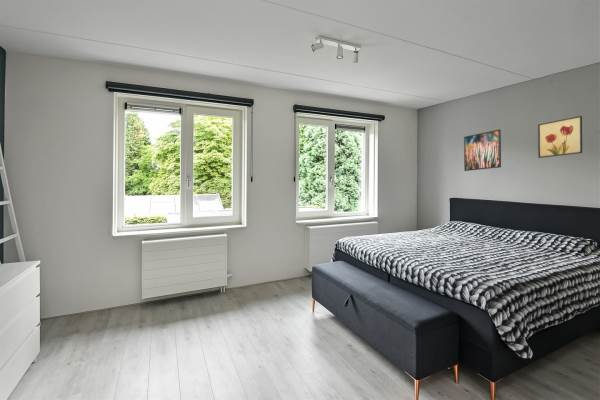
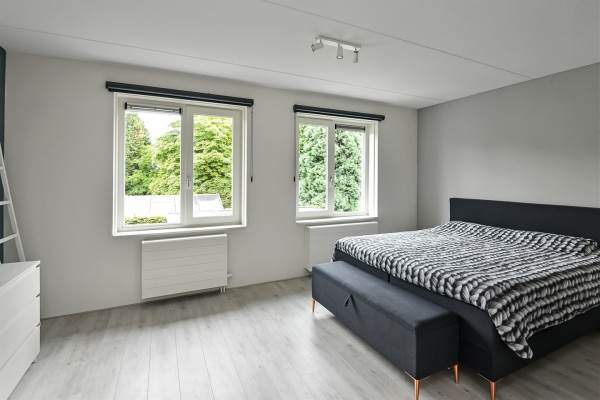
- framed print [463,128,502,172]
- wall art [537,115,583,159]
